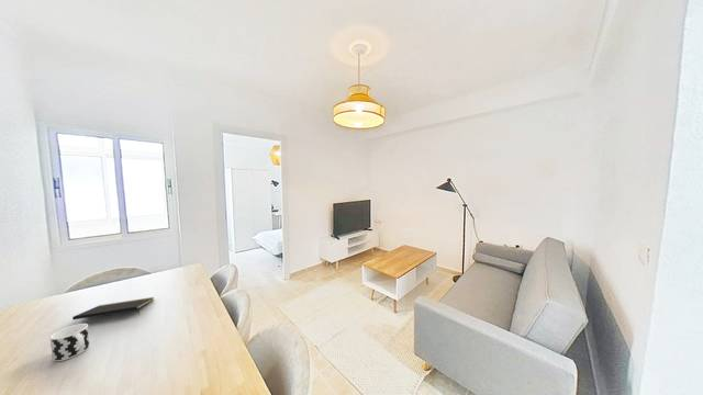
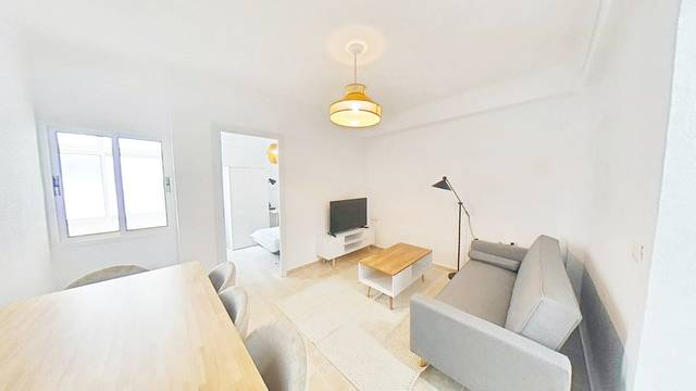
- cup [49,323,90,362]
- notepad [71,296,155,320]
